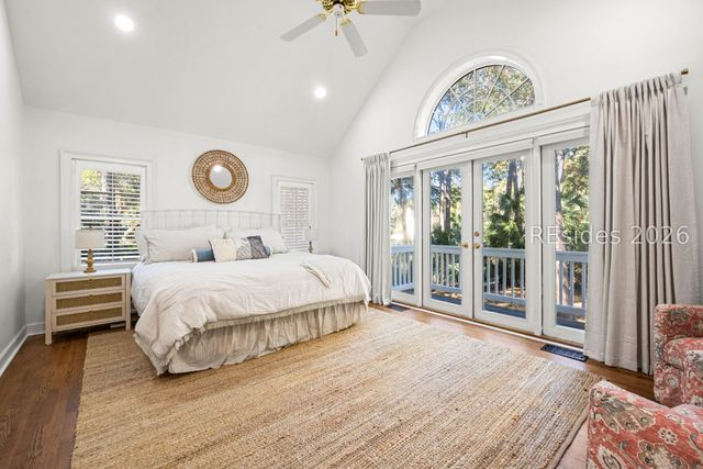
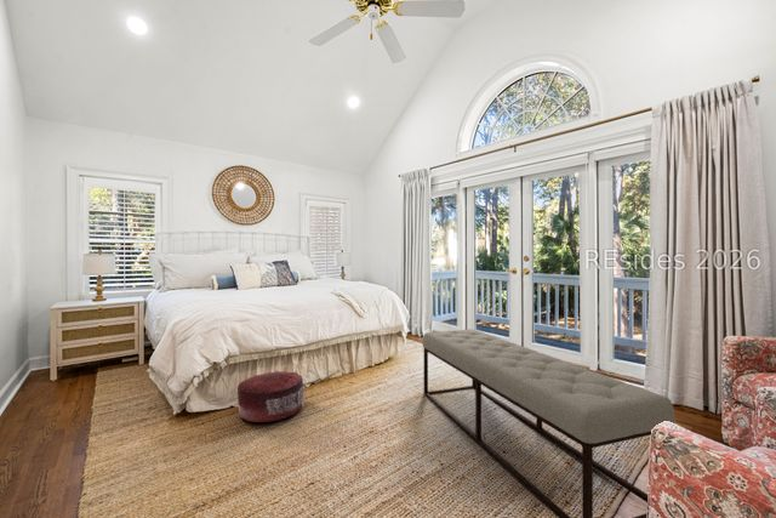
+ pouf [236,370,306,423]
+ bench [422,328,677,518]
